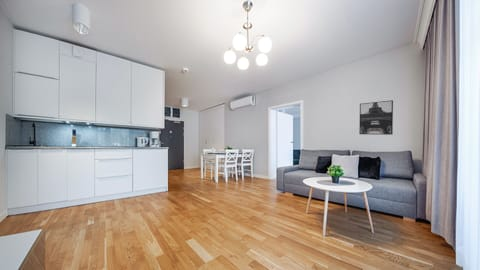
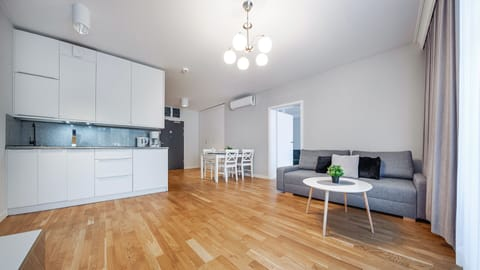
- wall art [358,99,394,136]
